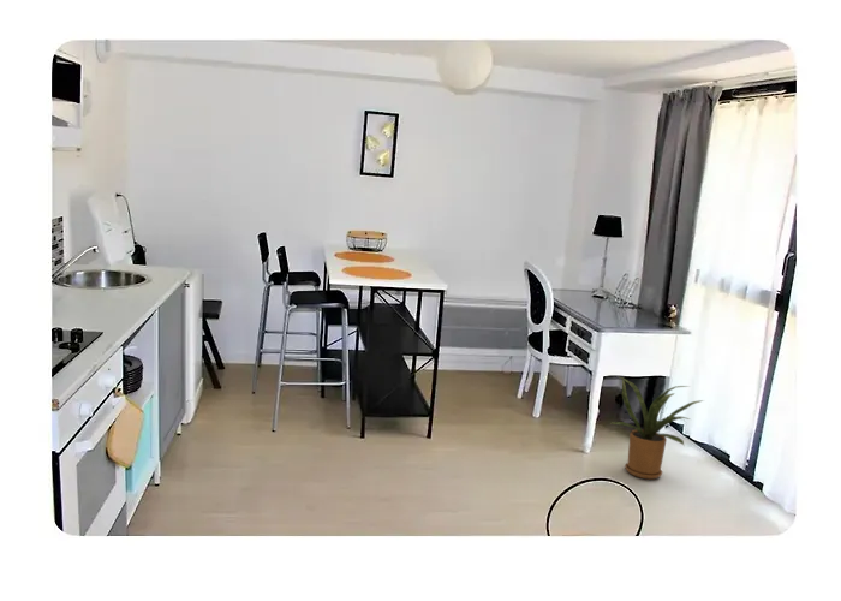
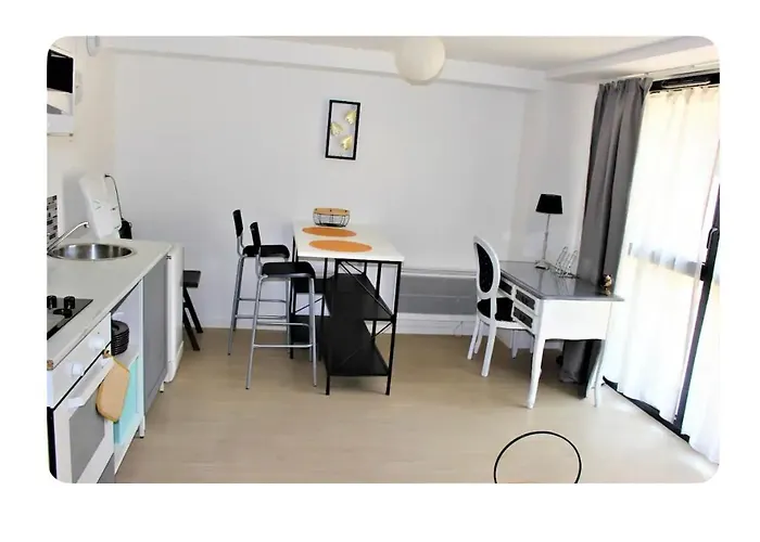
- house plant [610,375,705,481]
